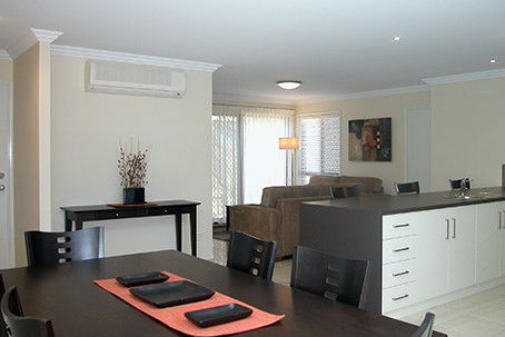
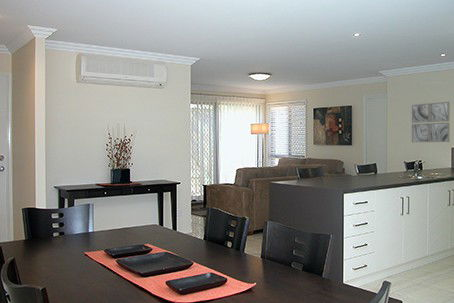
+ wall art [411,101,451,143]
